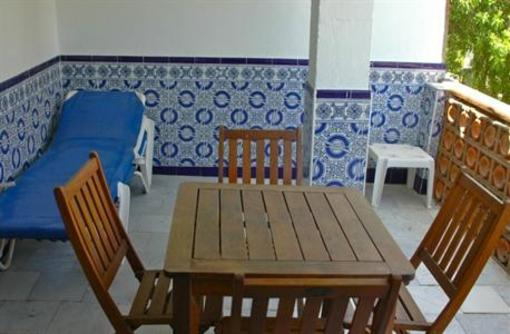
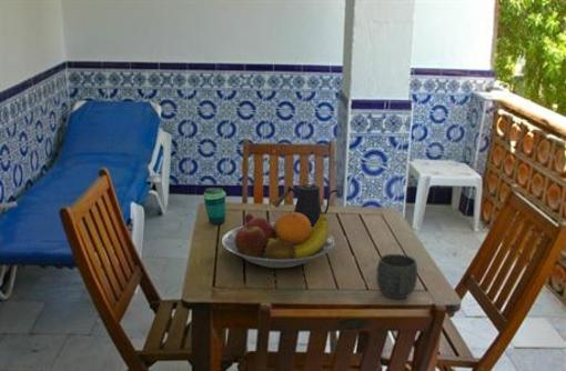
+ kettle [273,183,340,227]
+ fruit bowl [221,211,336,269]
+ mug [375,253,418,300]
+ cup [202,187,226,225]
